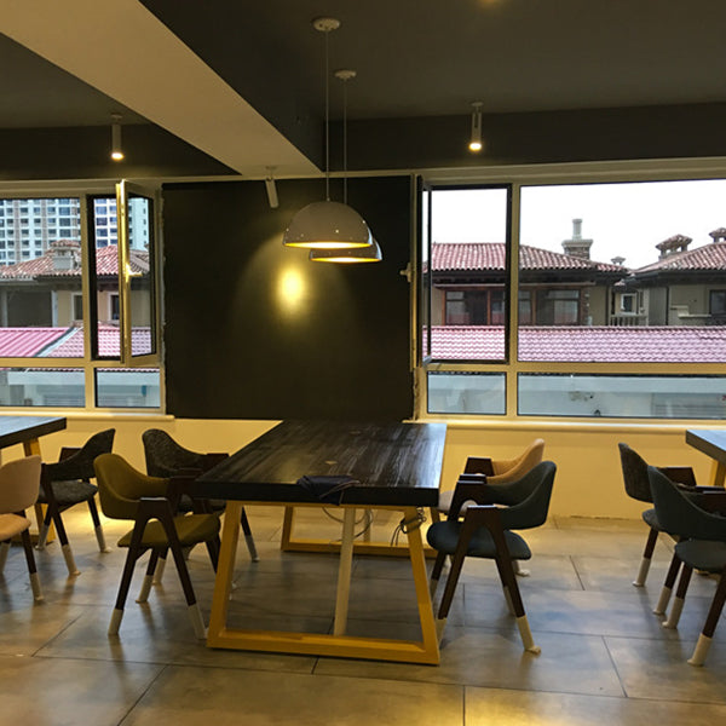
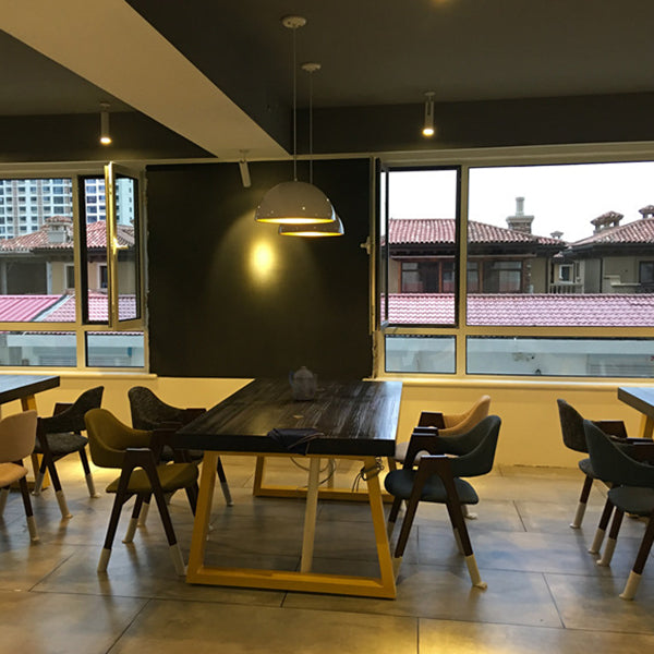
+ teapot [288,365,318,401]
